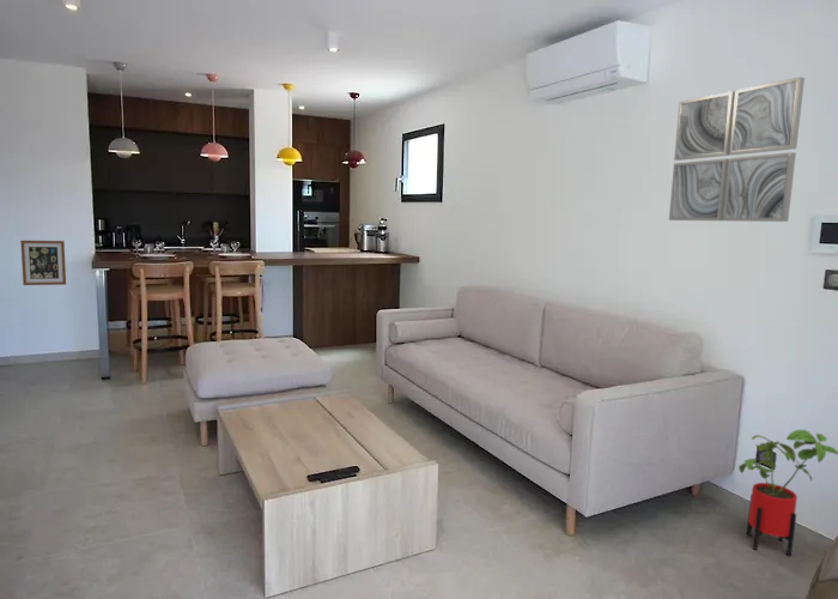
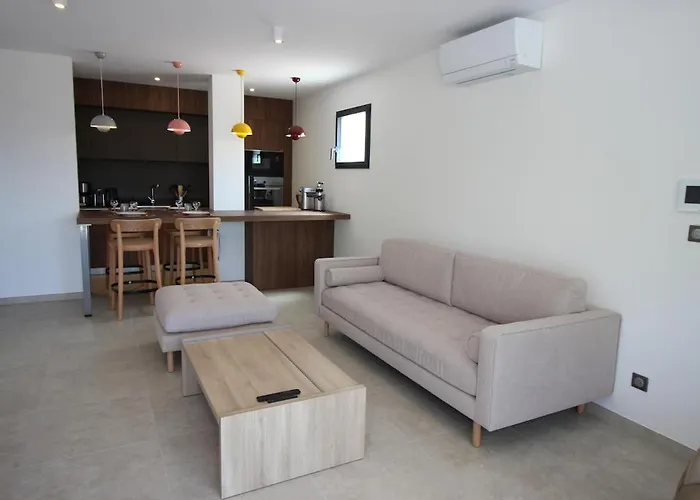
- wall art [19,240,67,286]
- house plant [737,429,838,557]
- wall art [668,75,806,223]
